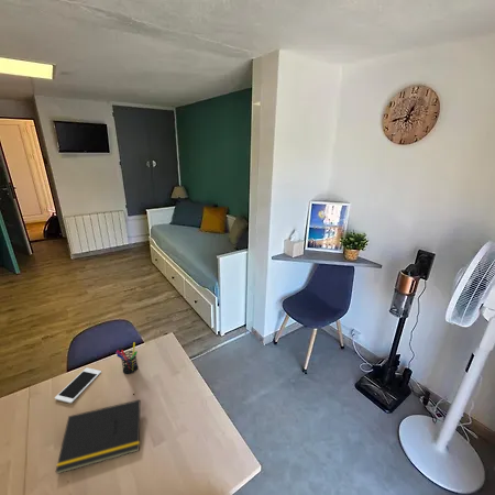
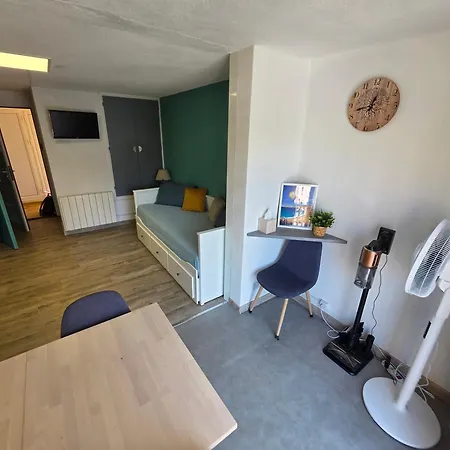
- cell phone [54,367,102,404]
- notepad [55,398,141,475]
- pen holder [114,341,139,375]
